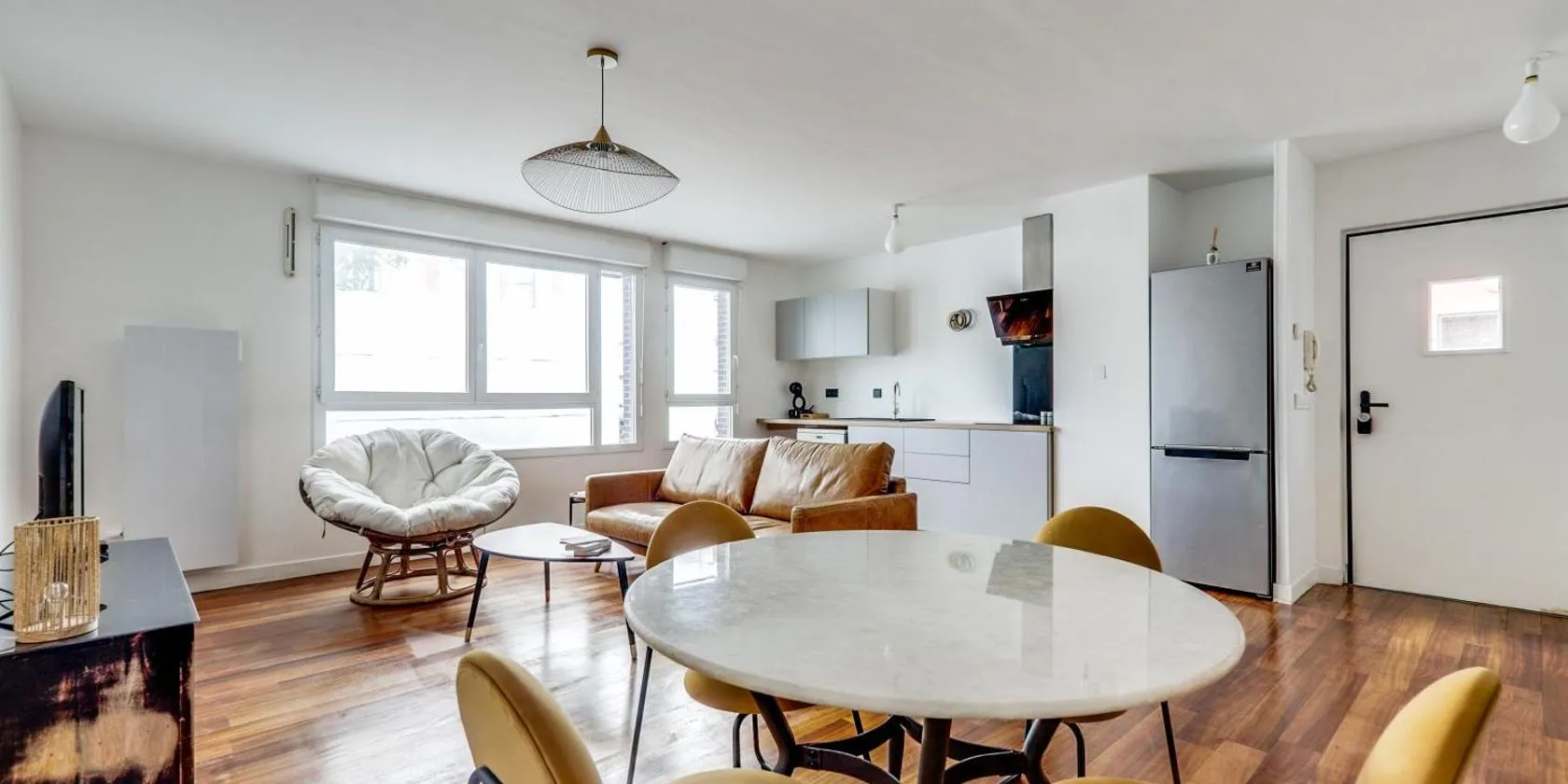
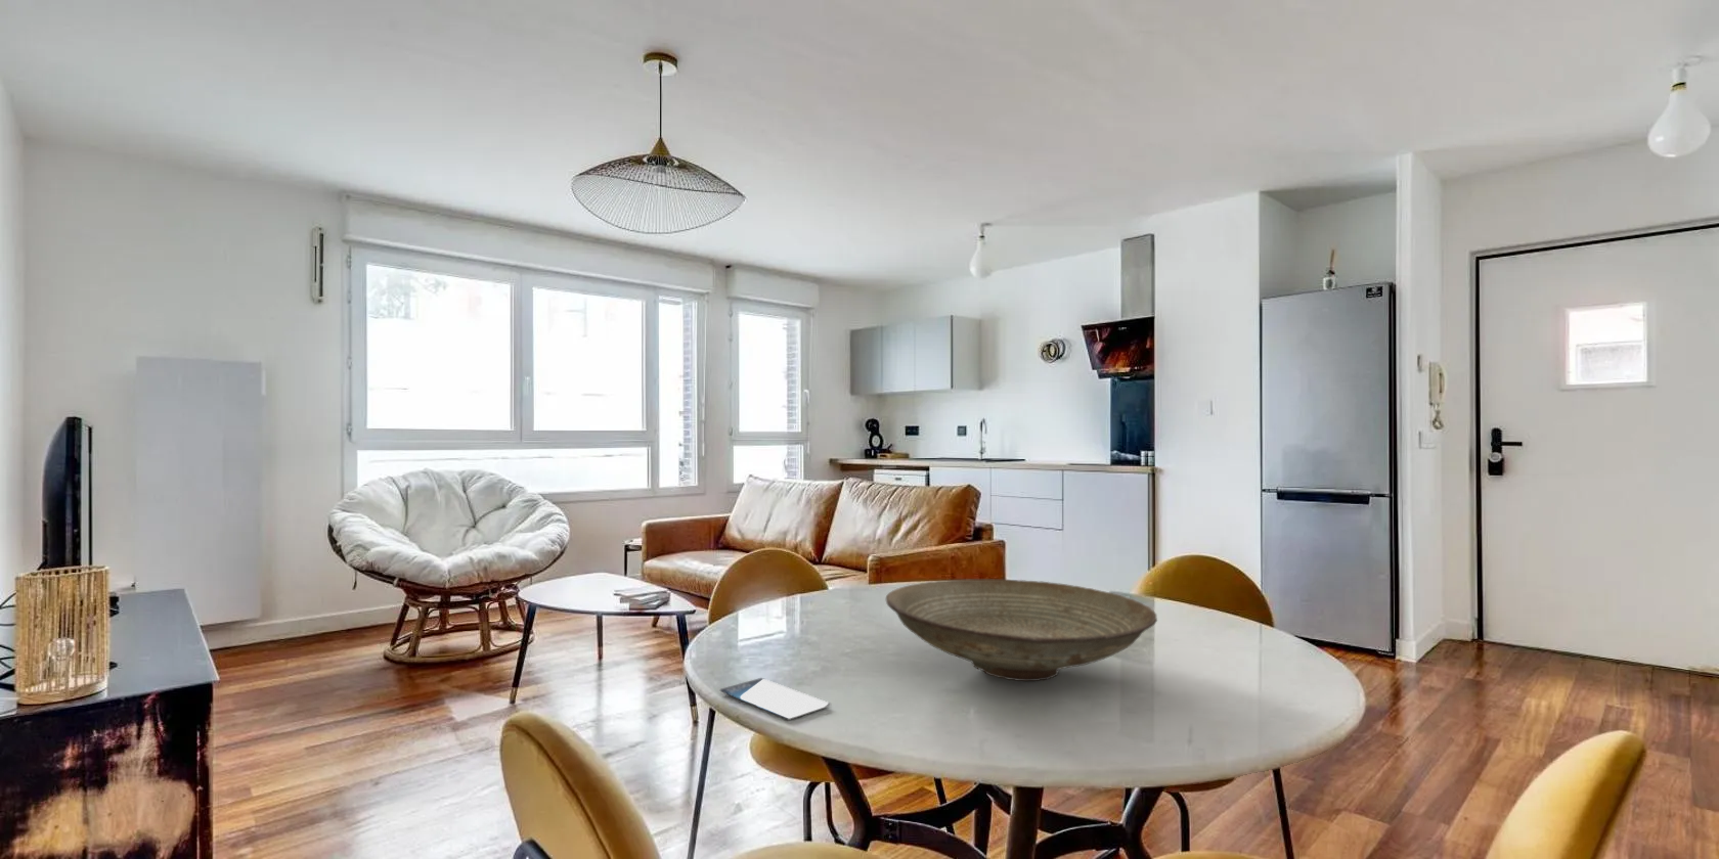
+ decorative bowl [885,579,1159,683]
+ smartphone [719,677,832,721]
